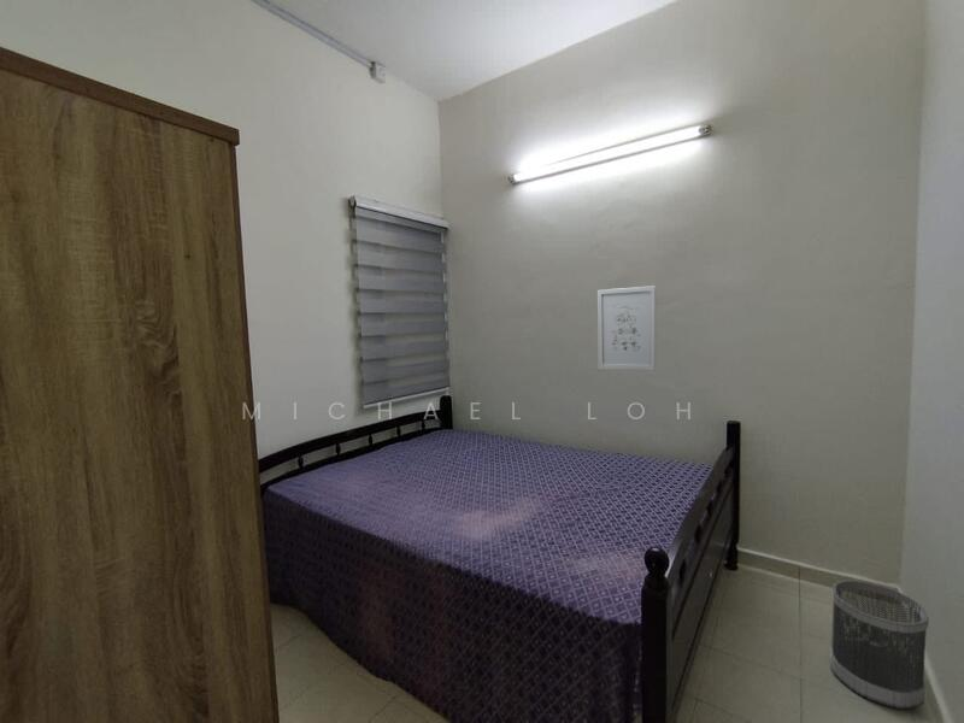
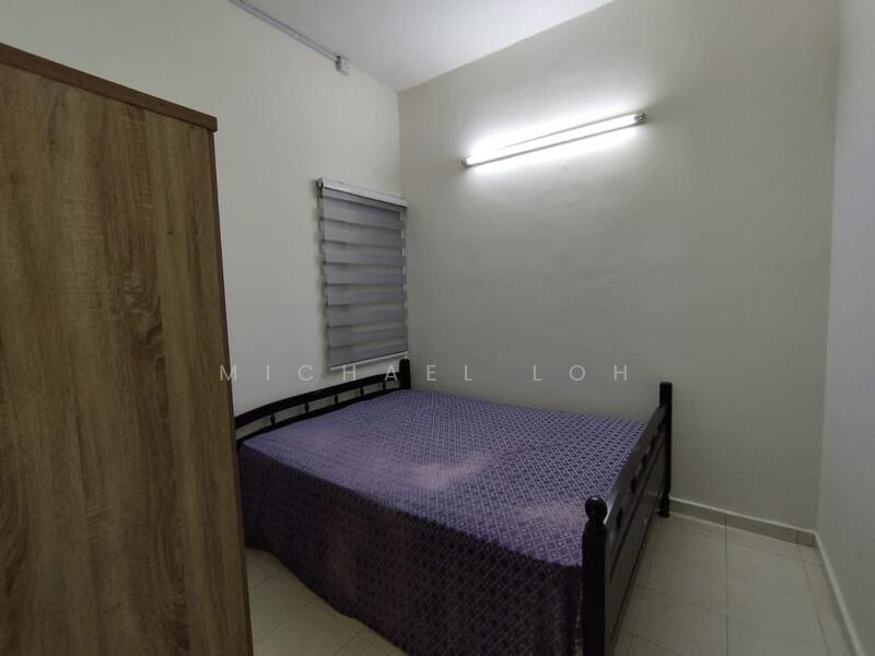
- wastebasket [829,578,930,711]
- wall art [596,284,657,372]
